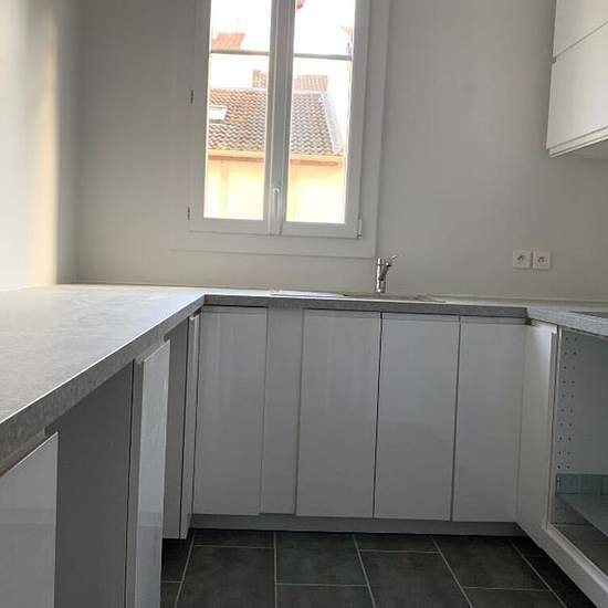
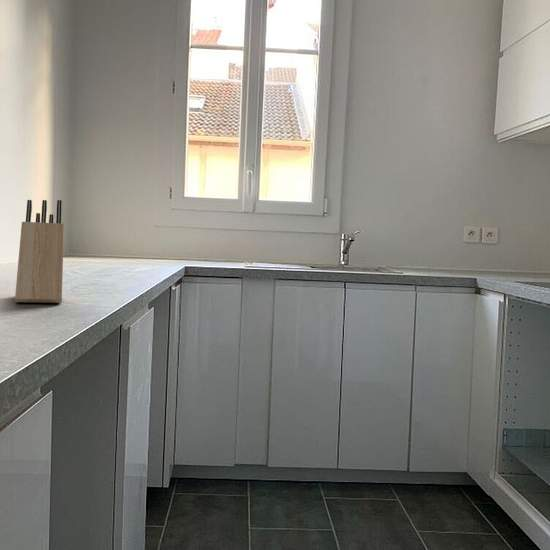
+ knife block [14,199,65,304]
